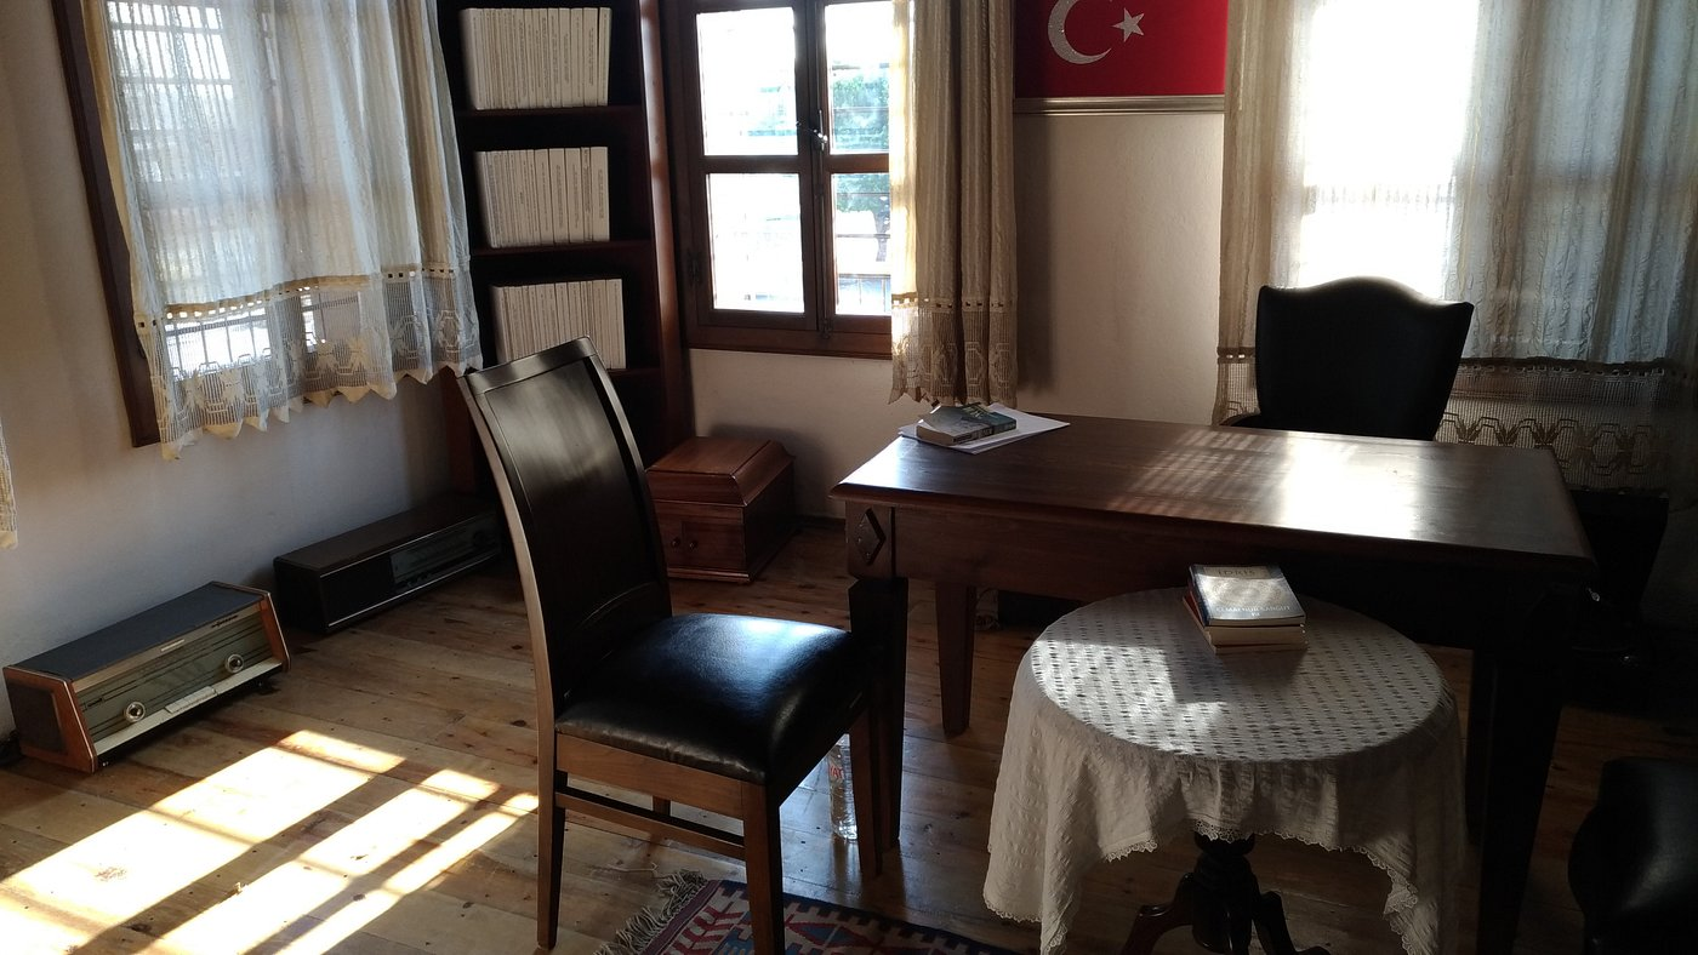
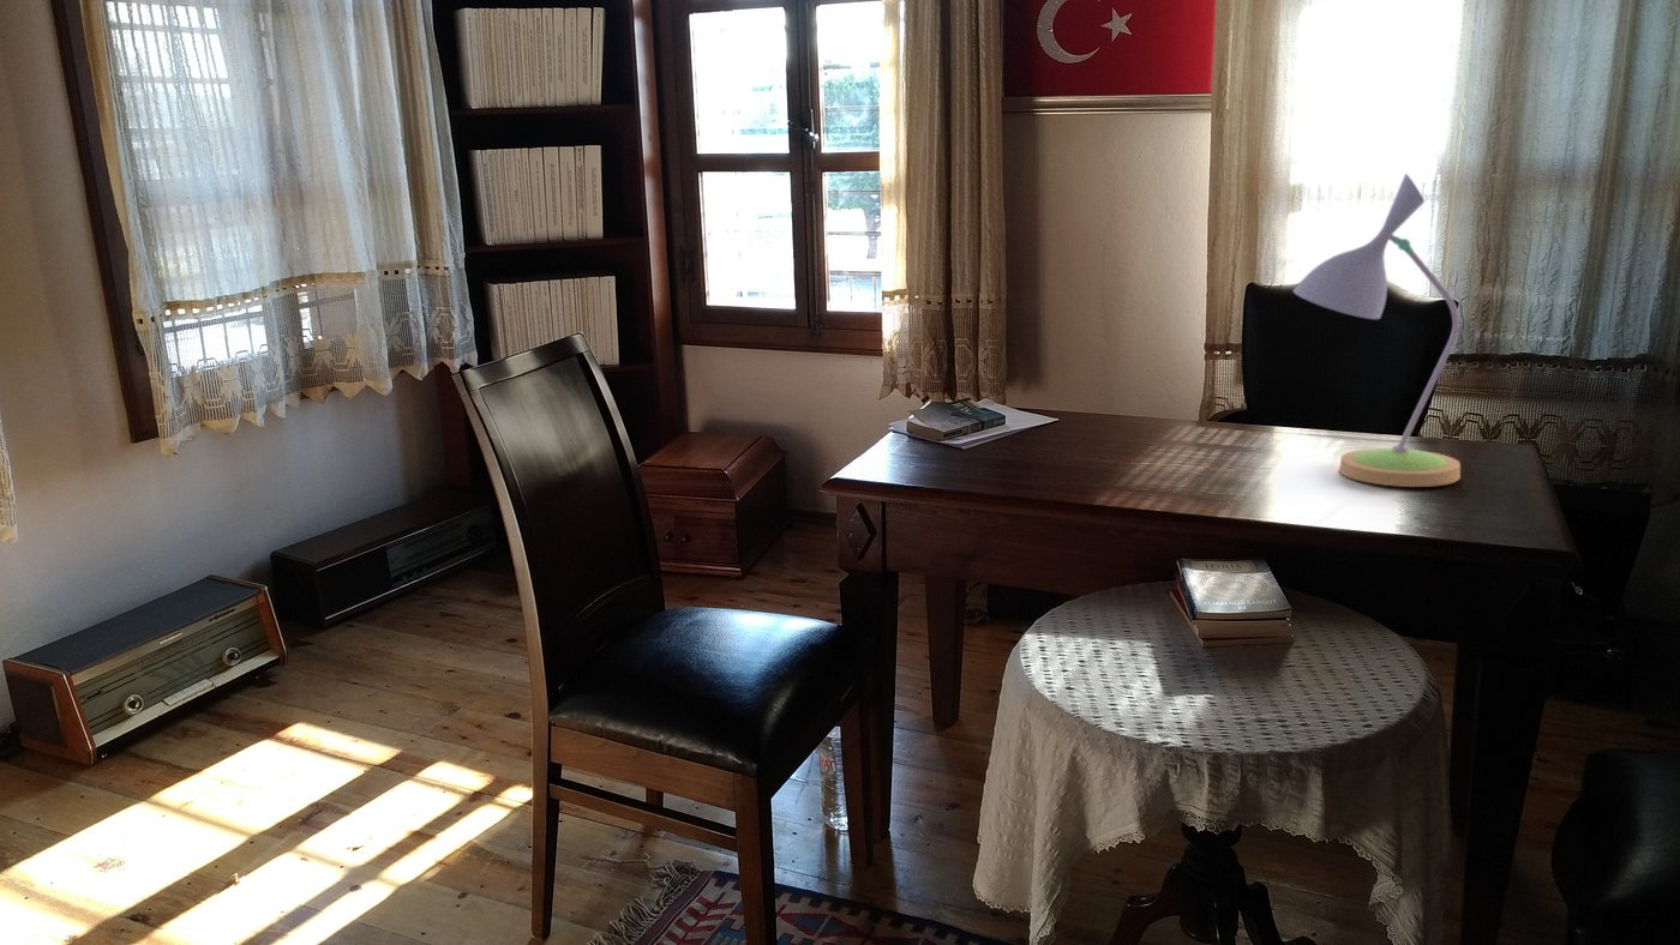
+ desk lamp [1291,173,1462,488]
